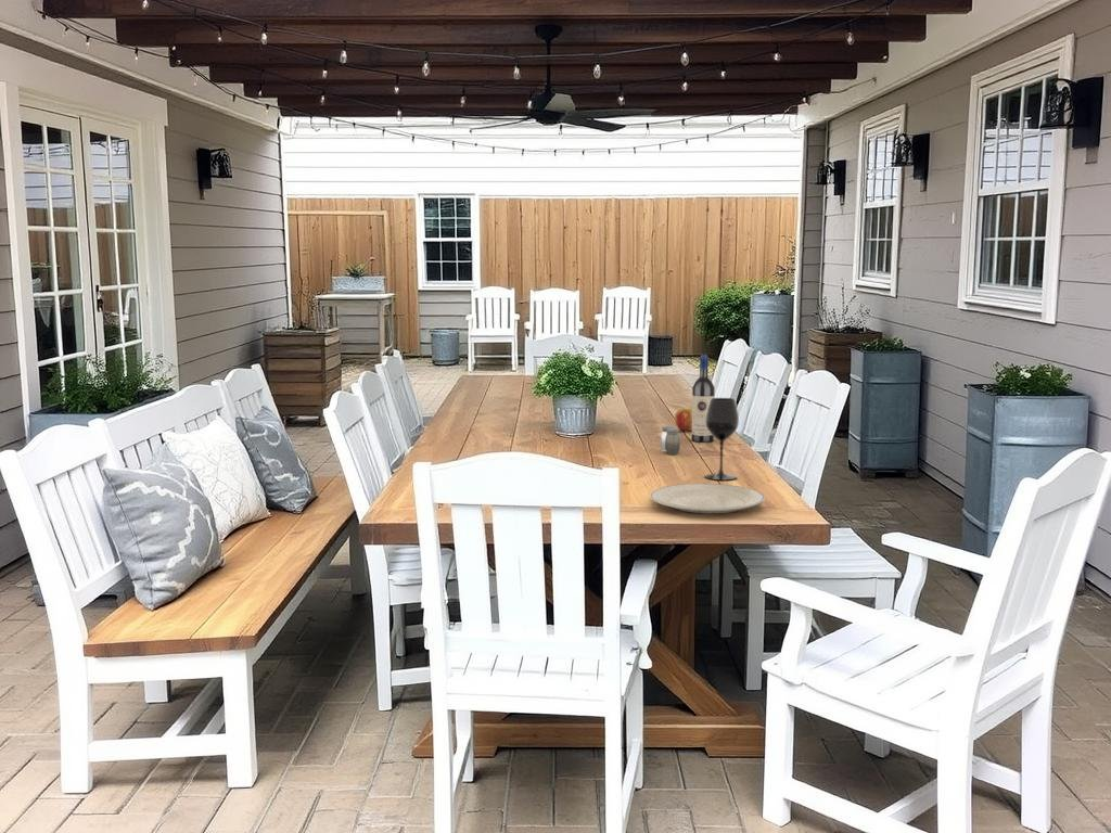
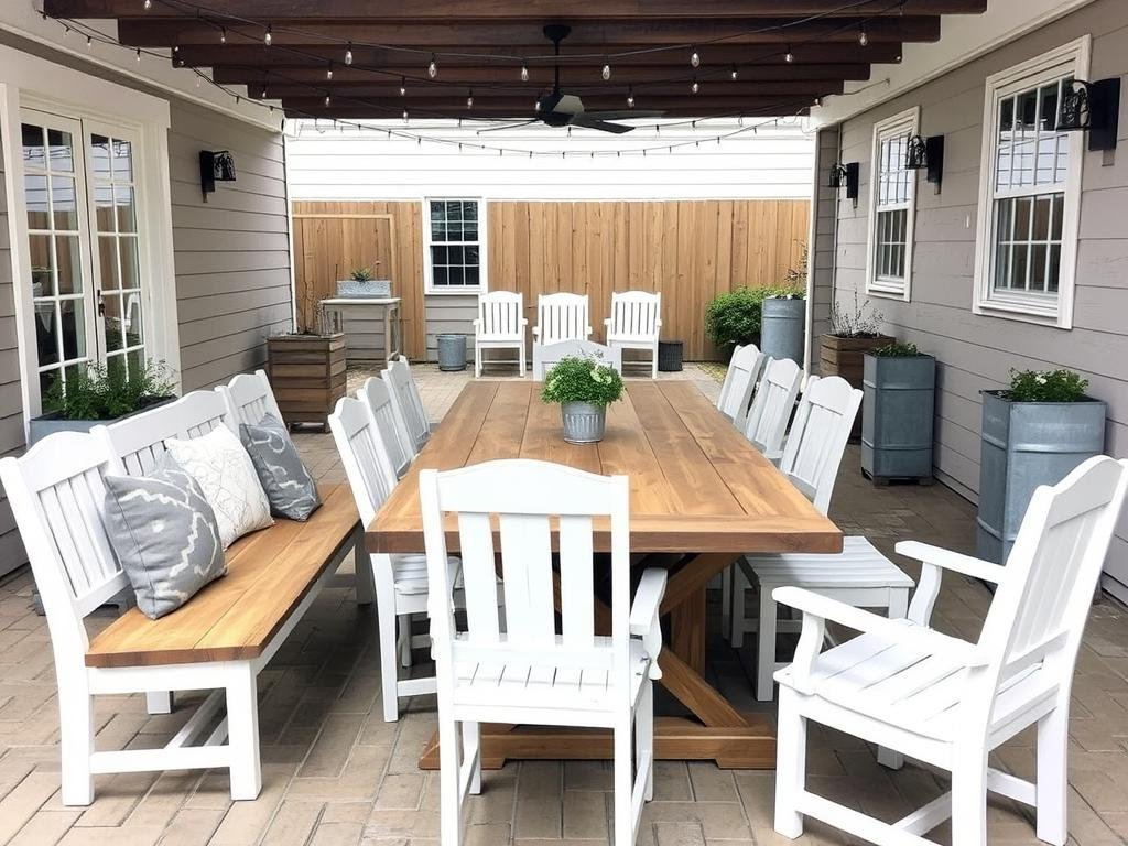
- wineglass [704,397,740,482]
- chinaware [649,483,766,514]
- salt and pepper shaker [660,425,681,456]
- apple [674,408,692,432]
- wine bottle [690,354,716,444]
